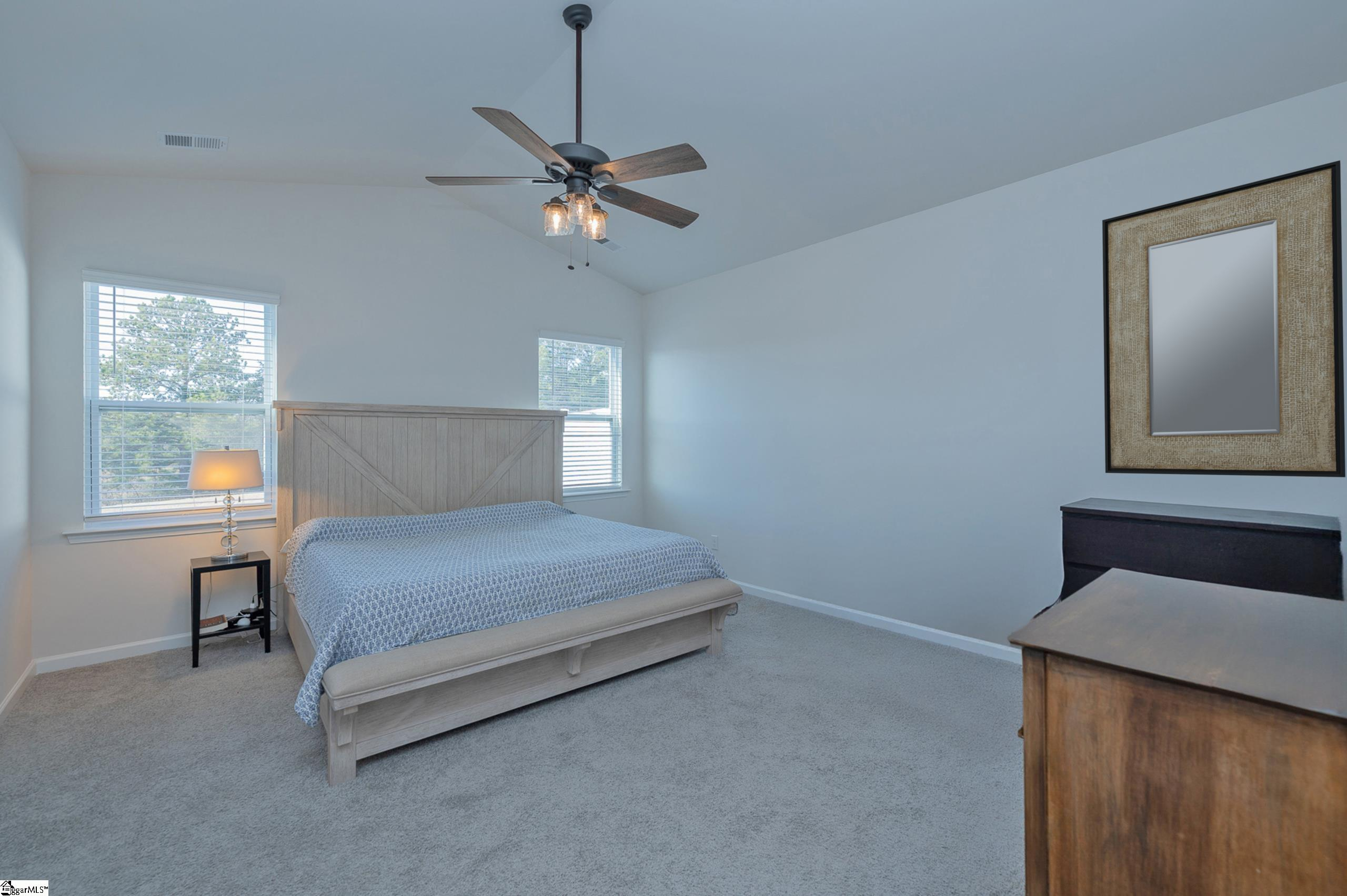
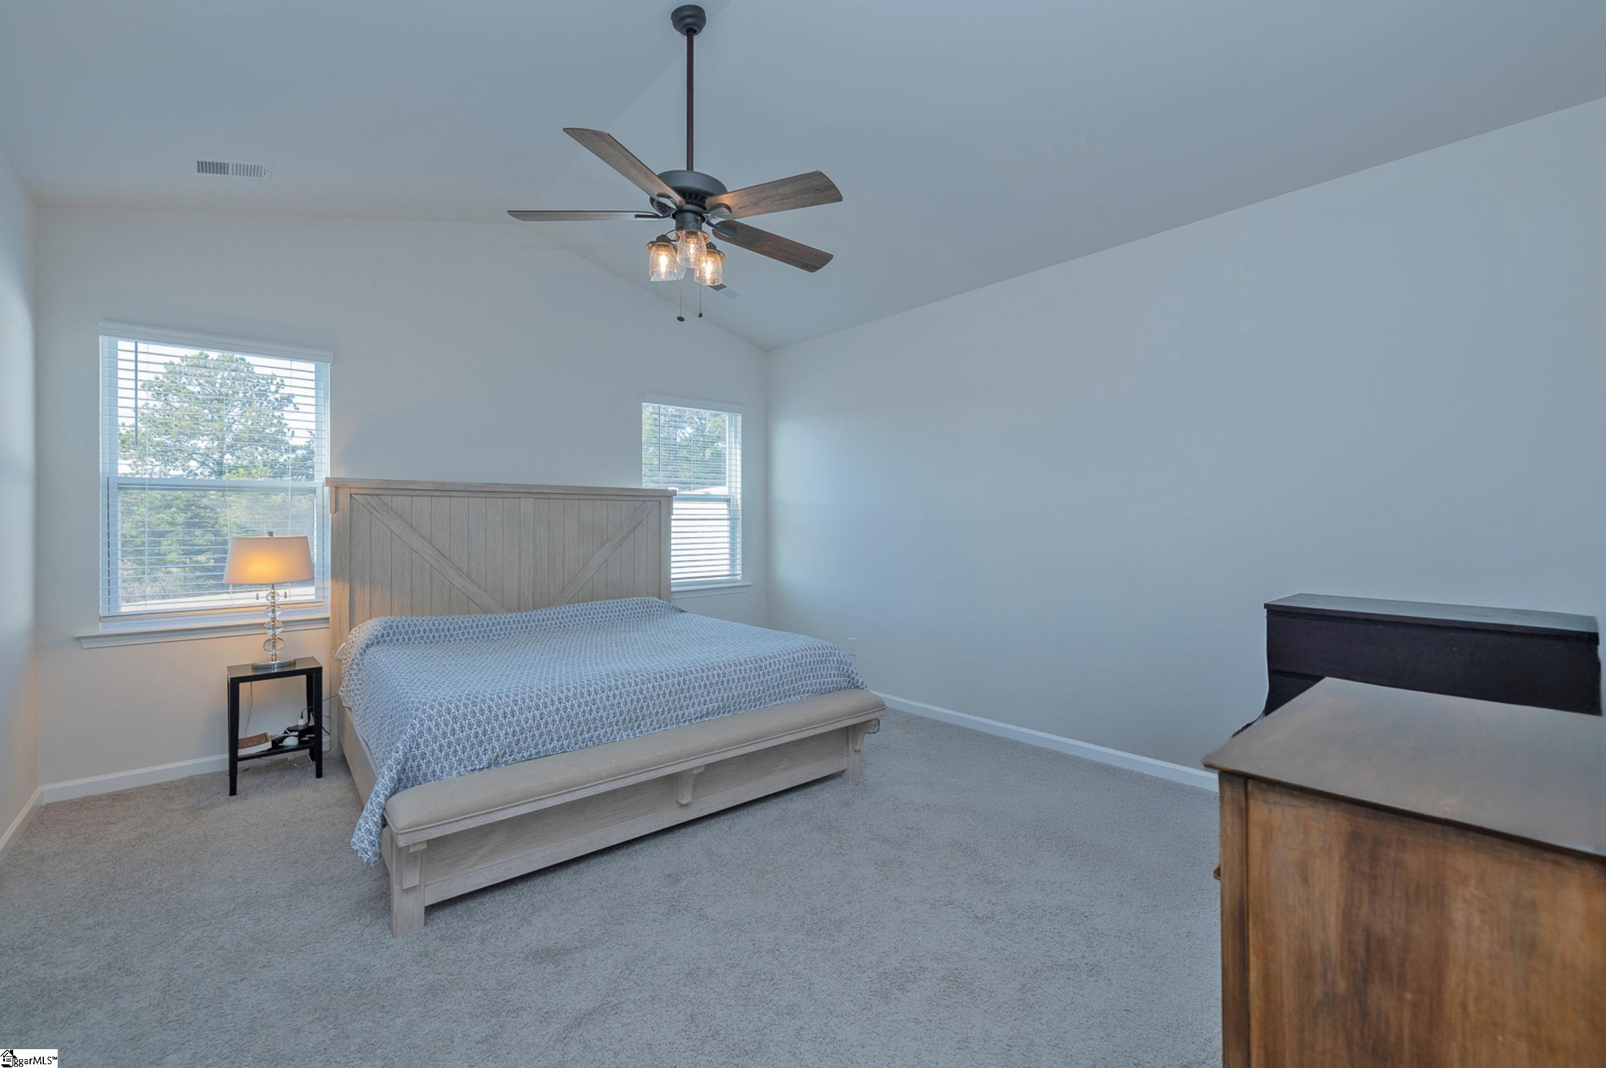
- home mirror [1102,160,1346,478]
